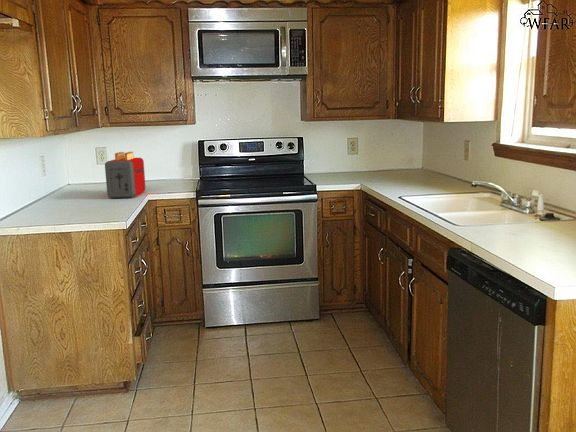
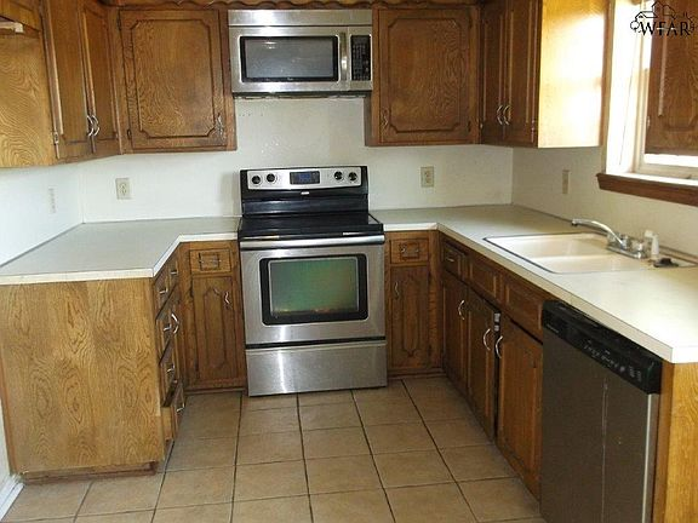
- toaster [104,151,146,199]
